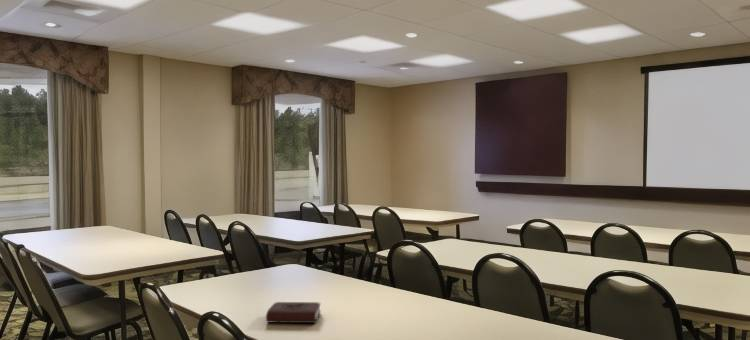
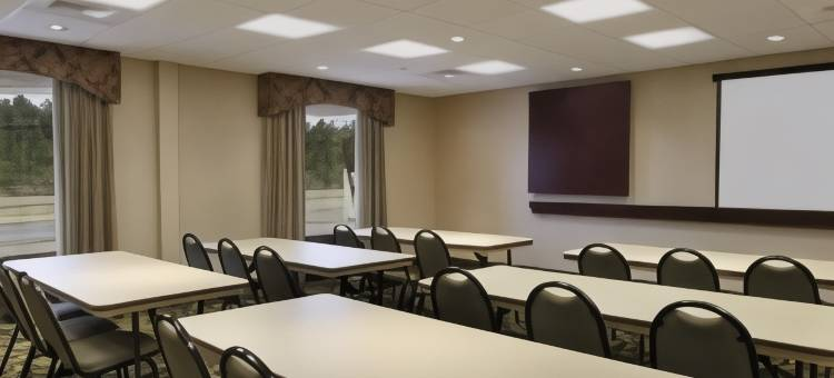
- book [265,301,322,324]
